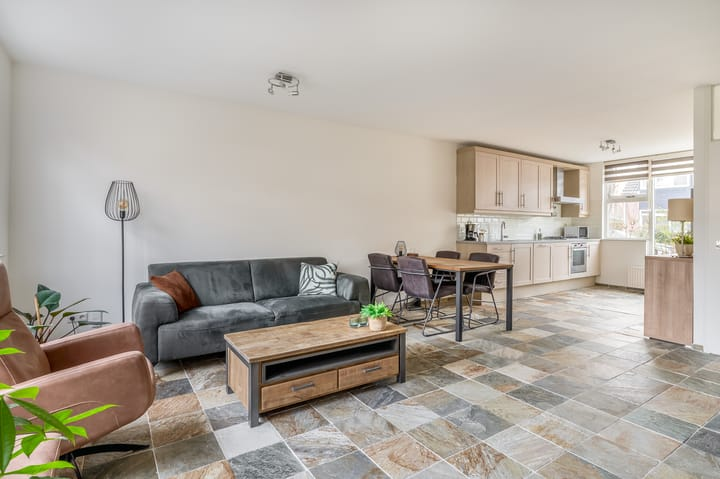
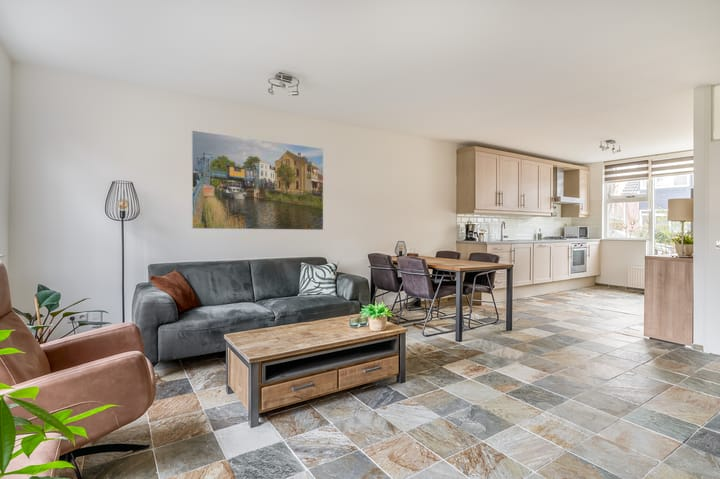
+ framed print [190,129,324,231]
